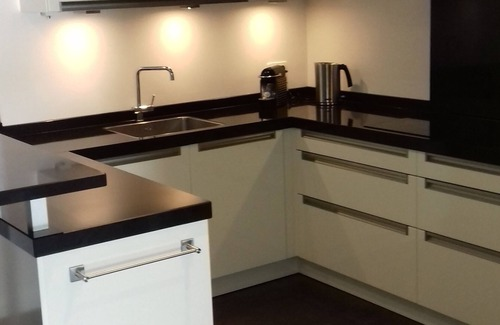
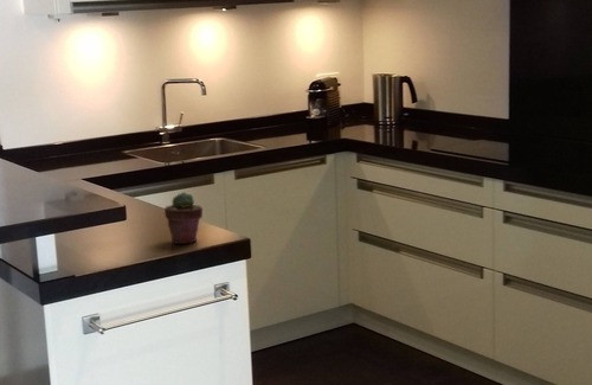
+ potted succulent [163,192,204,245]
